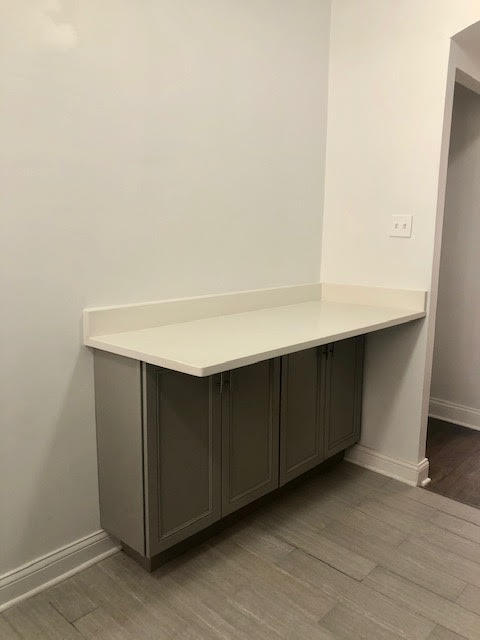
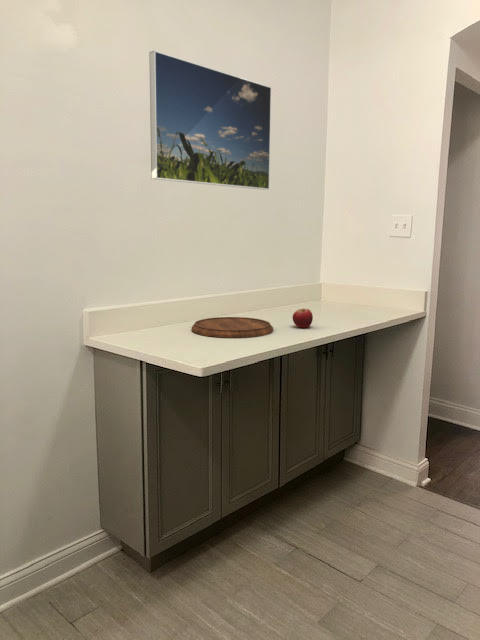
+ fruit [292,307,314,329]
+ cutting board [191,316,274,339]
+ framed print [148,49,272,191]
